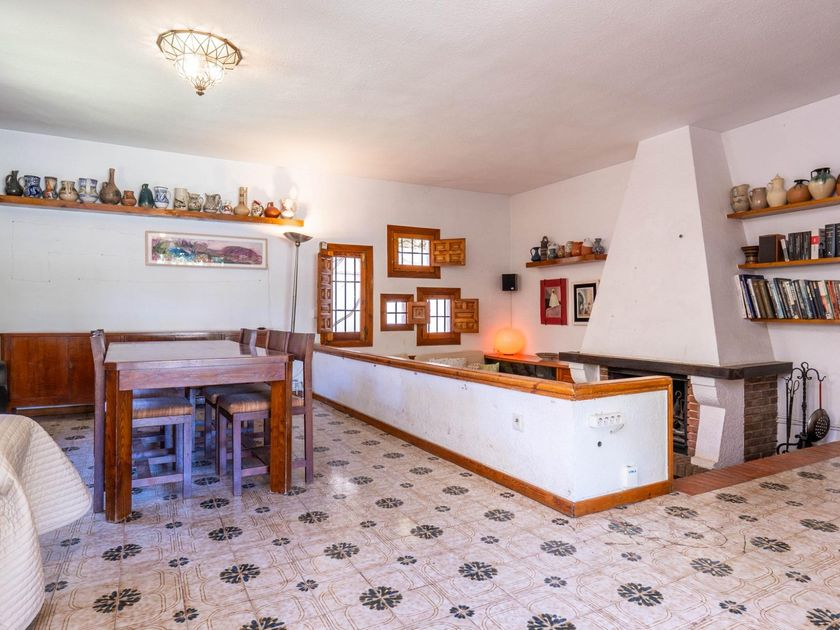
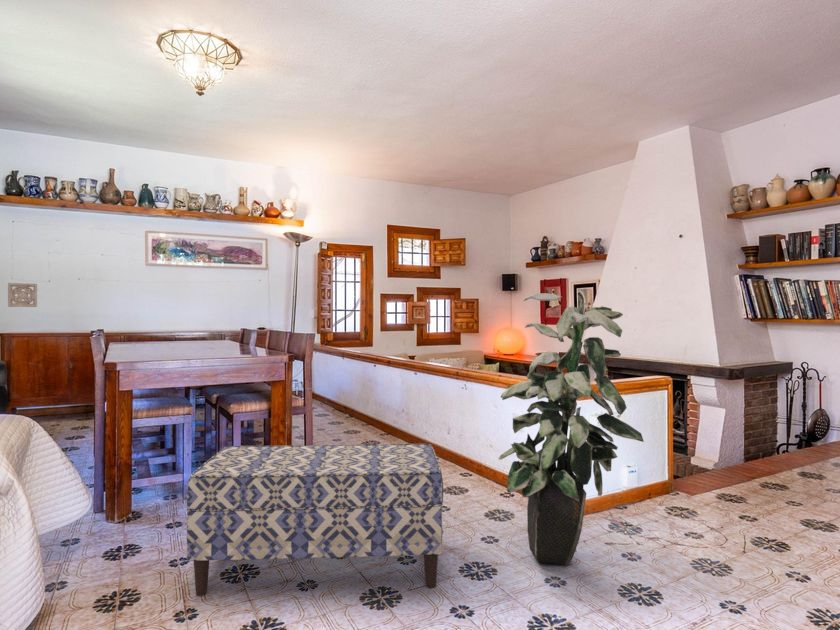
+ indoor plant [498,292,645,566]
+ wall ornament [7,282,38,308]
+ bench [186,443,444,597]
